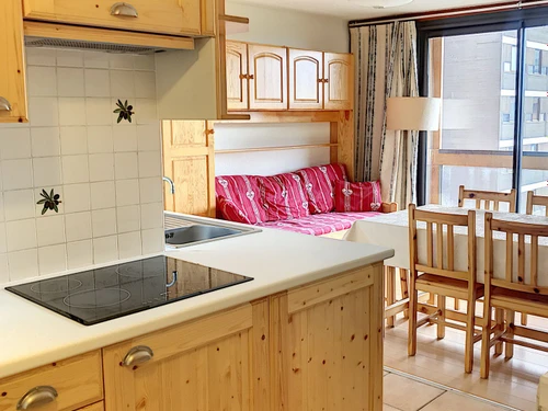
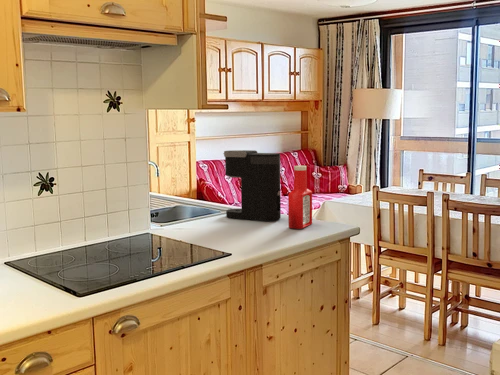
+ soap bottle [287,165,313,230]
+ coffee maker [222,149,282,222]
